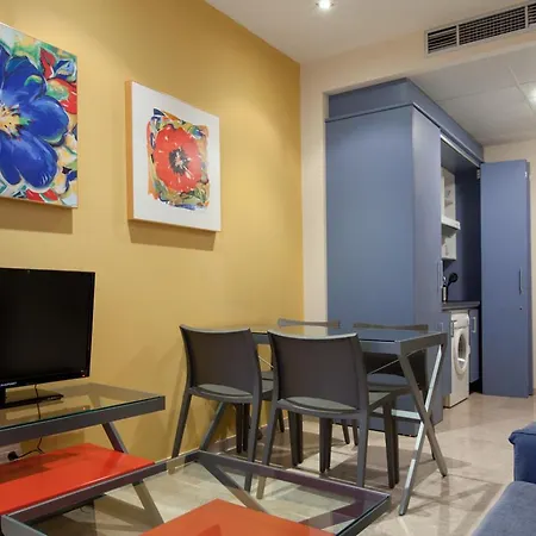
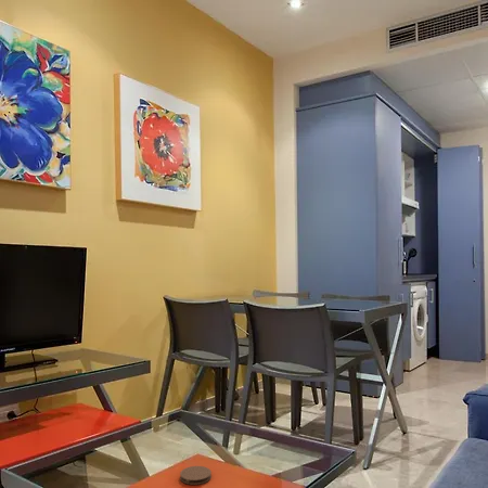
+ coaster [179,465,213,486]
